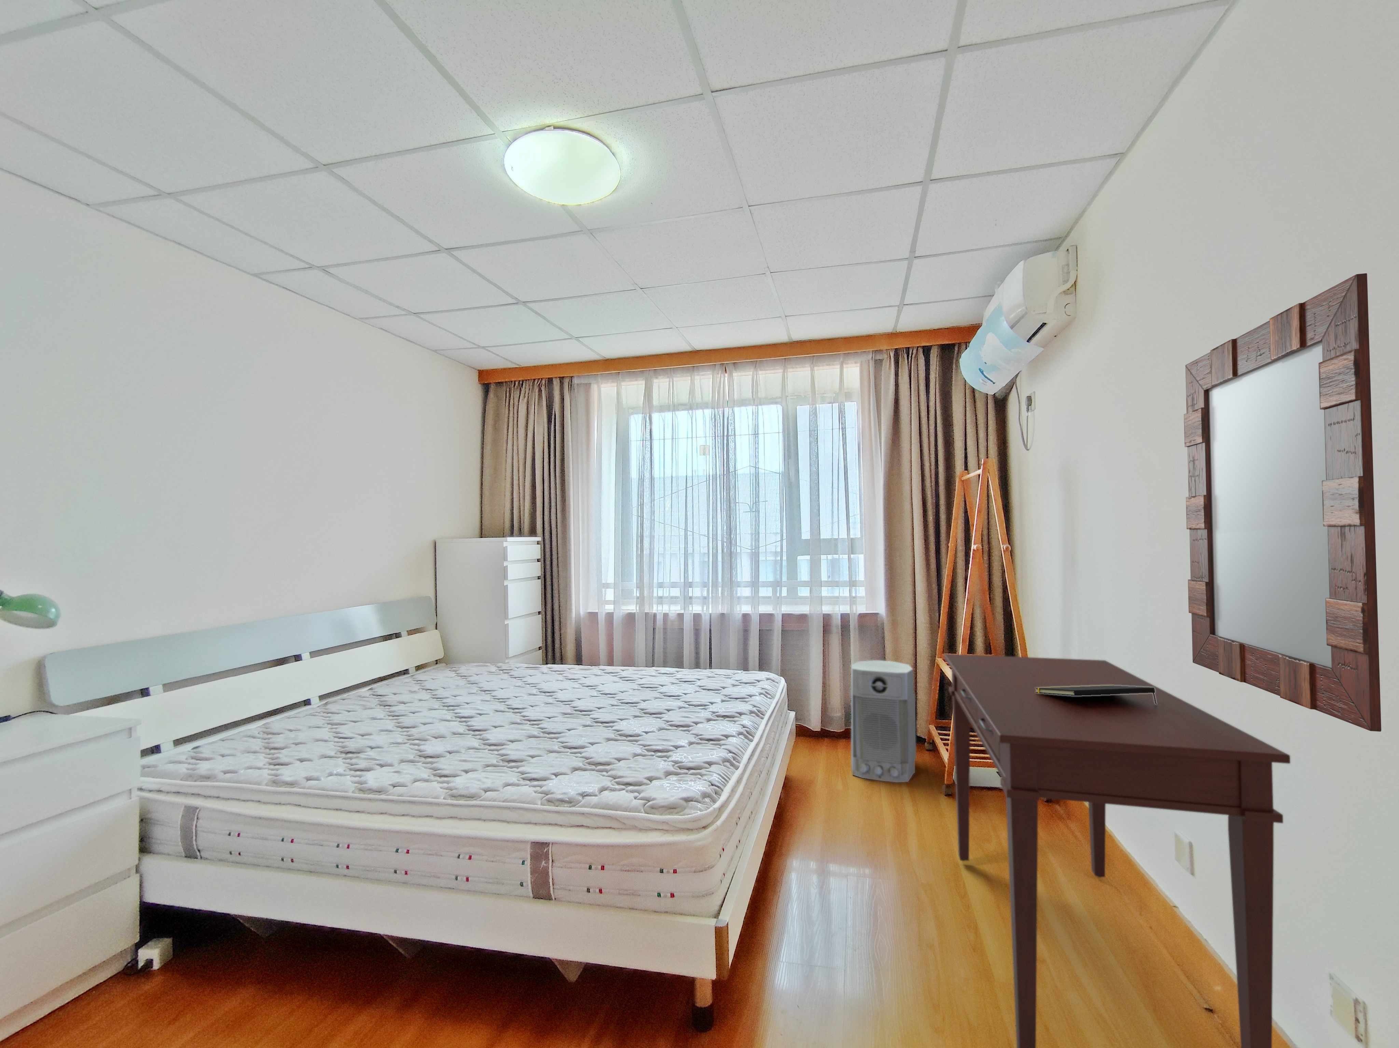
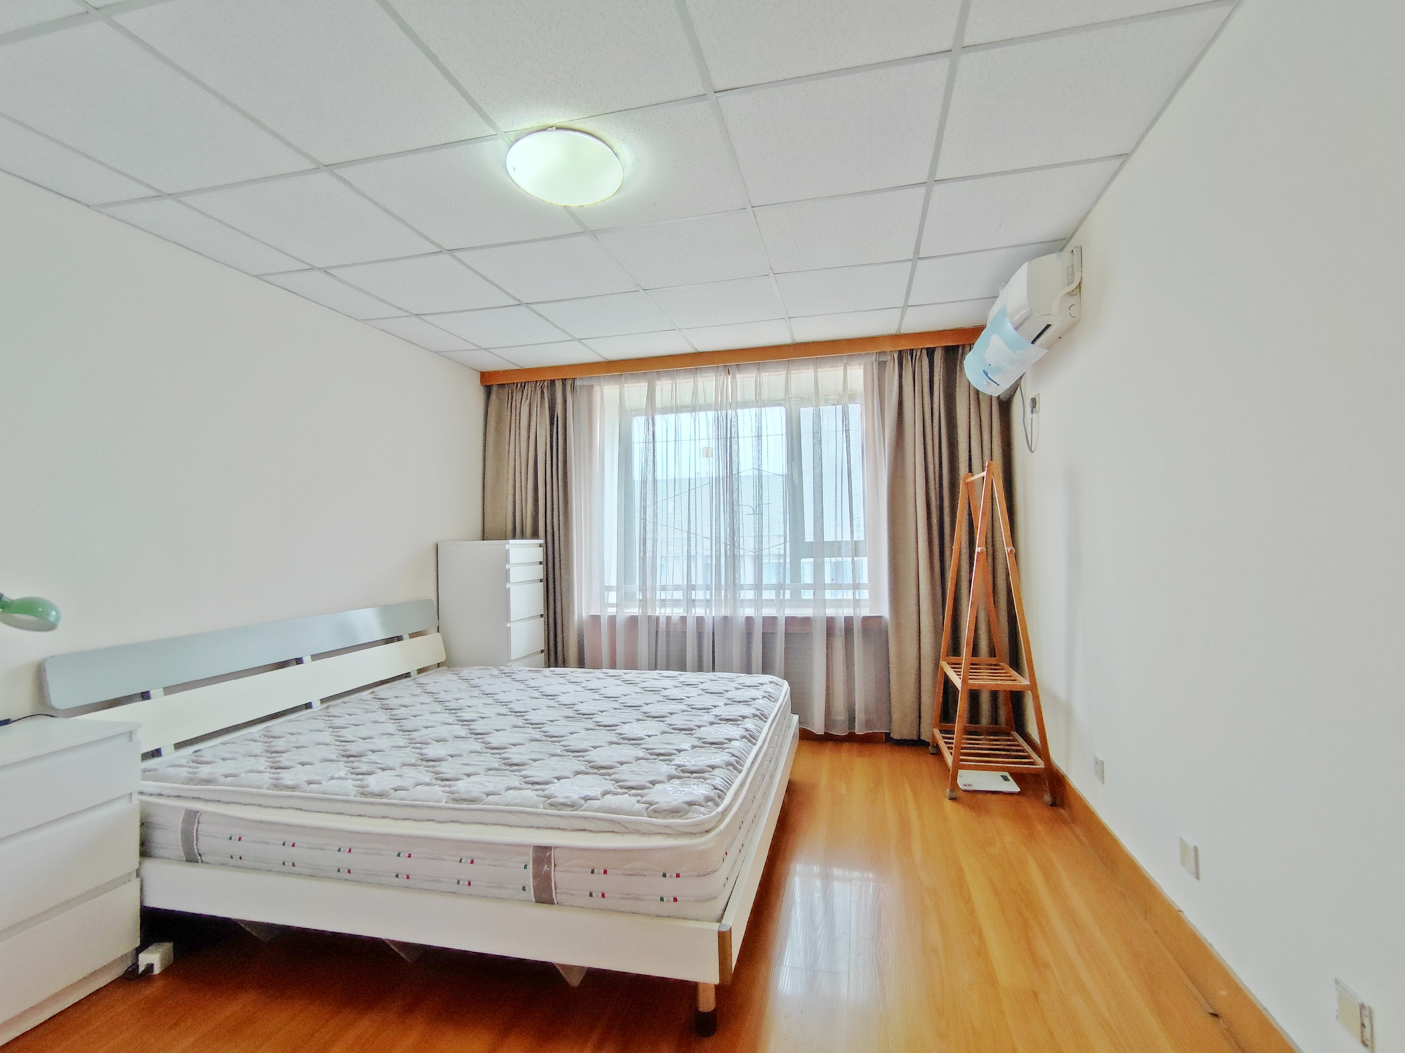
- home mirror [1183,273,1381,732]
- desk [944,654,1291,1048]
- air purifier [850,659,917,783]
- notepad [1035,686,1157,705]
